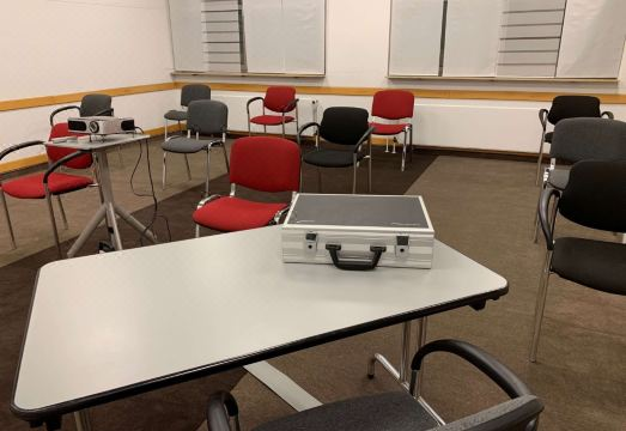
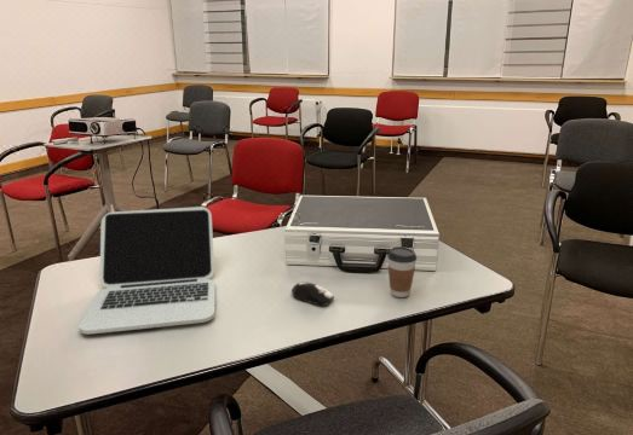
+ coffee cup [386,245,418,298]
+ laptop [77,205,217,335]
+ computer mouse [290,282,335,307]
